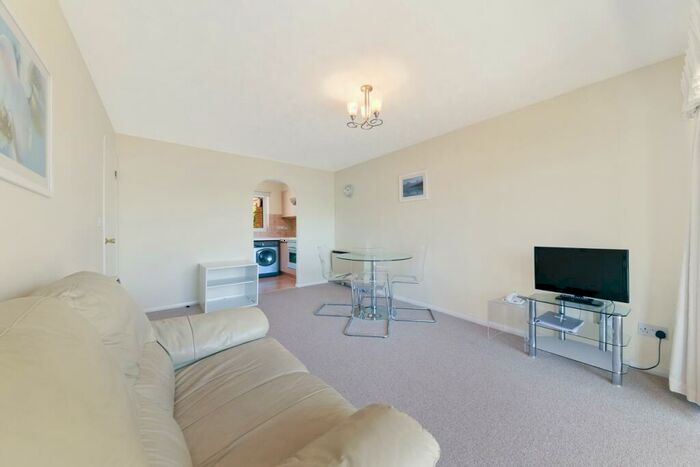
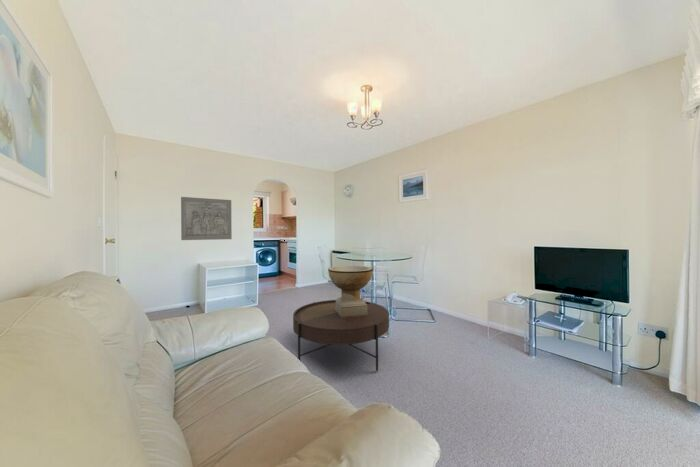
+ decorative bowl [327,265,374,317]
+ relief sculpture [180,196,233,241]
+ coffee table [292,299,390,372]
